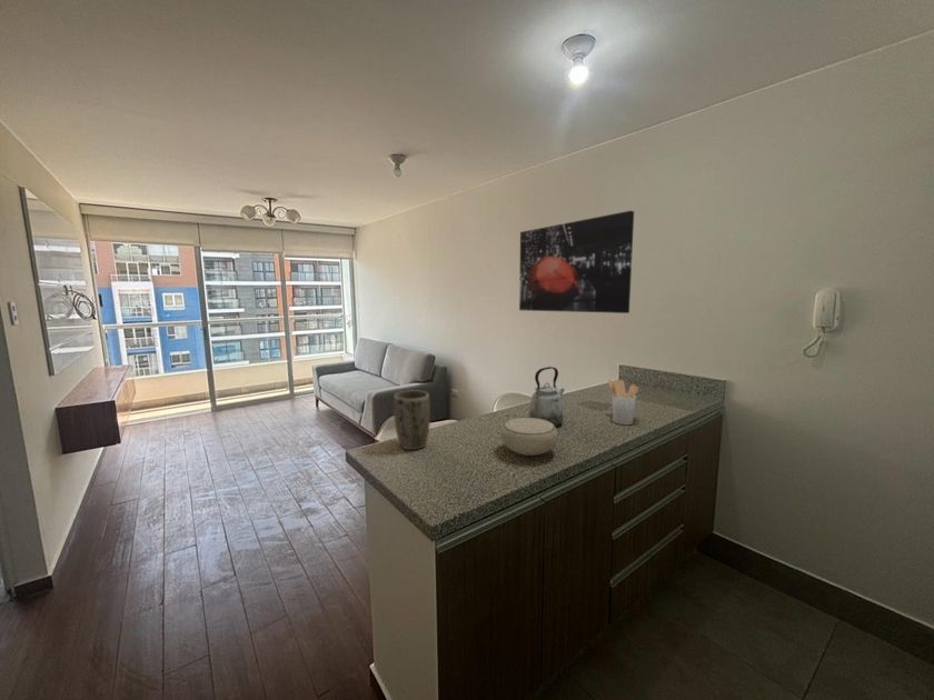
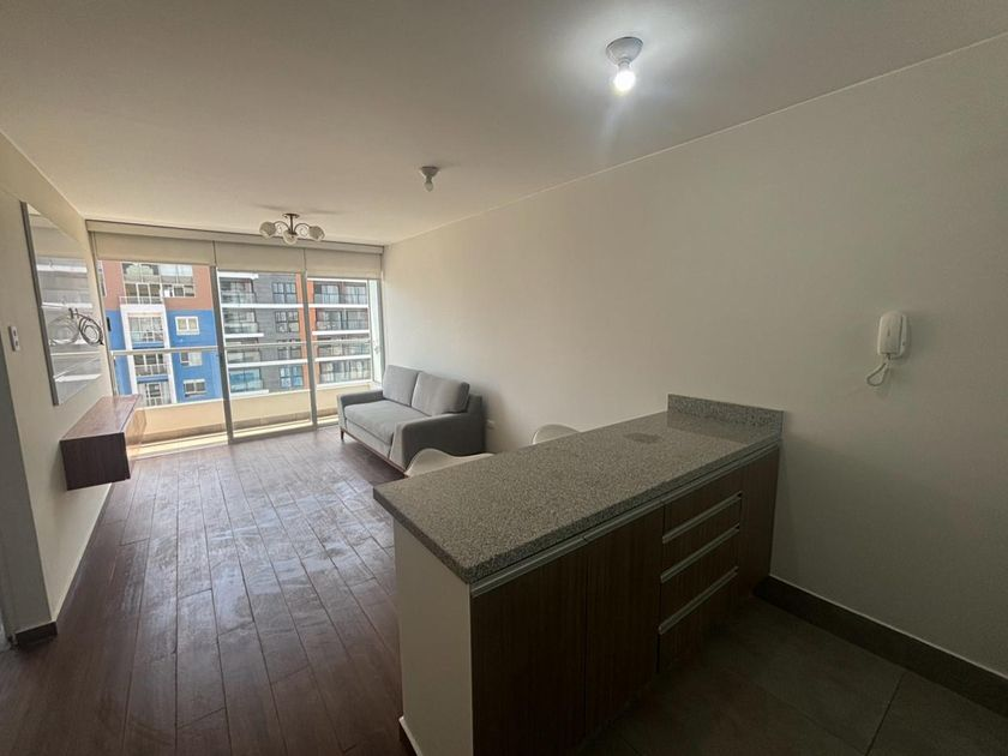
- utensil holder [607,379,639,426]
- kettle [528,366,566,427]
- bowl [499,417,559,457]
- plant pot [393,389,431,451]
- wall art [518,210,635,314]
